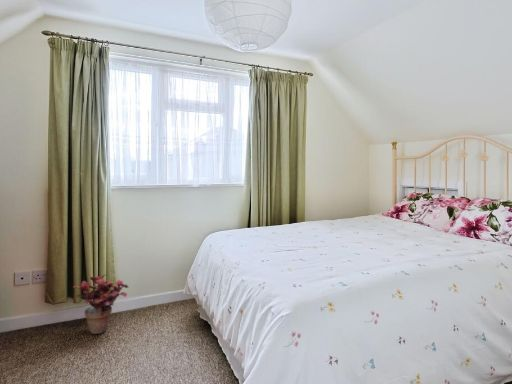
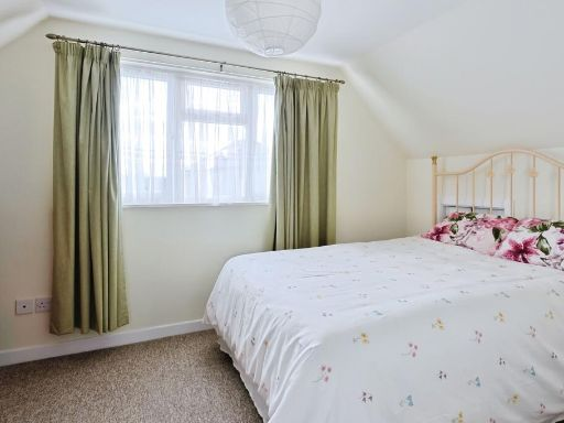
- potted plant [72,273,130,335]
